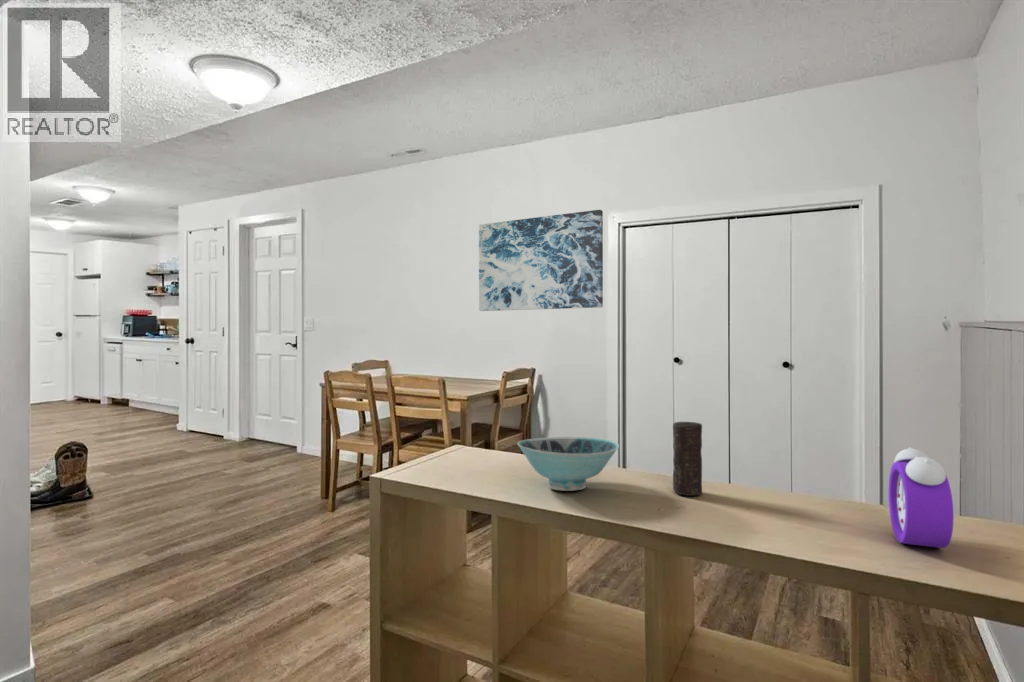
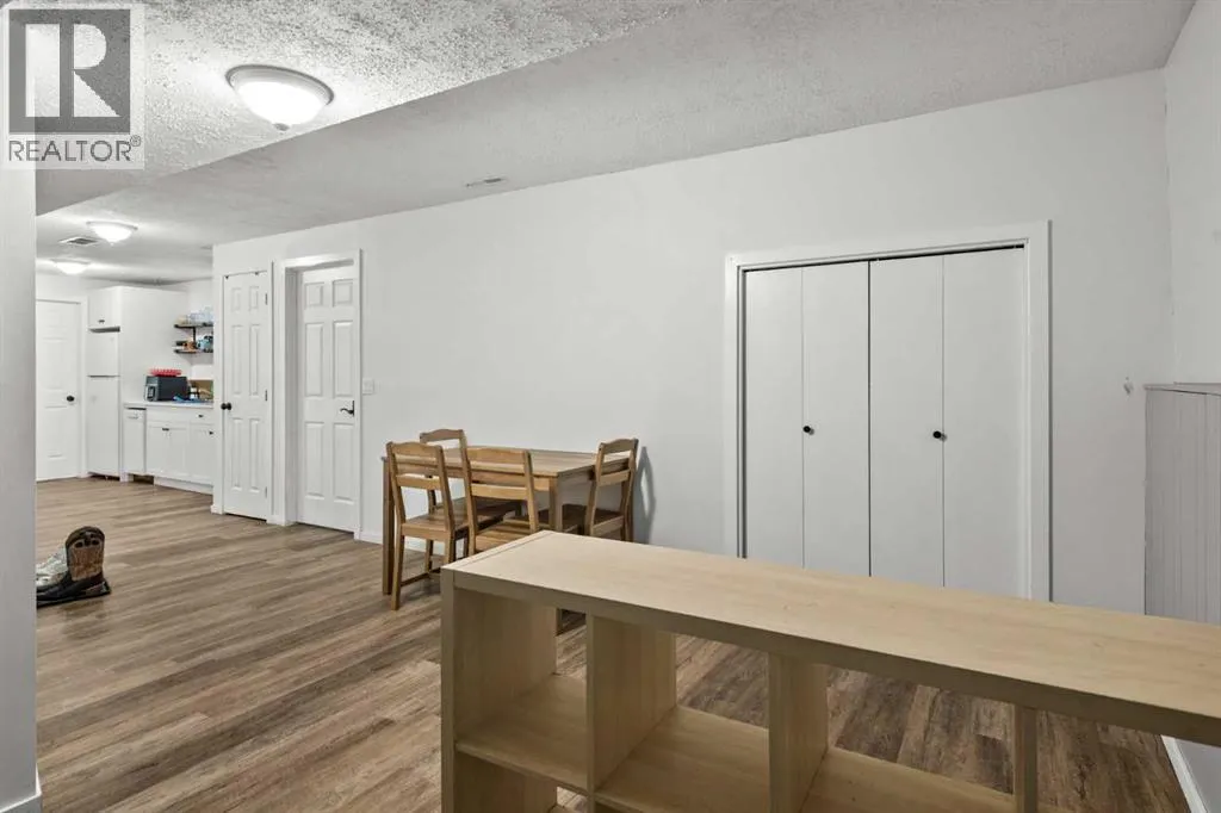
- wall art [478,209,604,312]
- alarm clock [888,446,955,549]
- candle [672,421,703,497]
- bowl [516,436,620,492]
